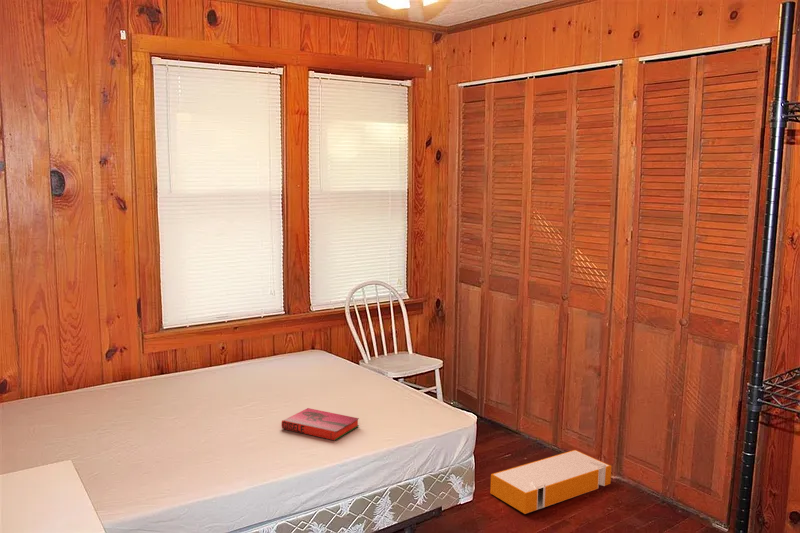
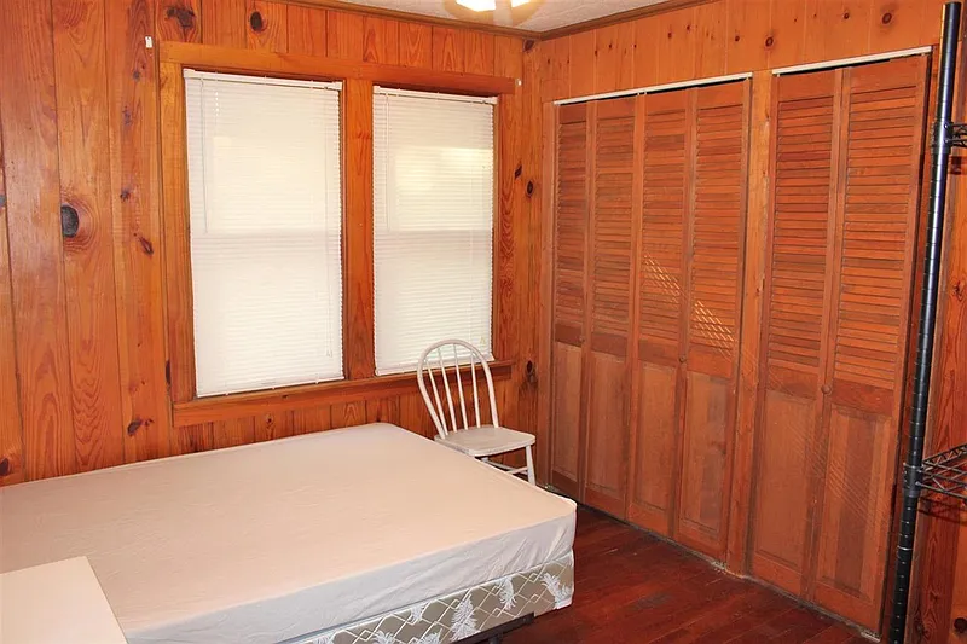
- hardback book [280,407,360,441]
- storage bin [489,449,612,515]
